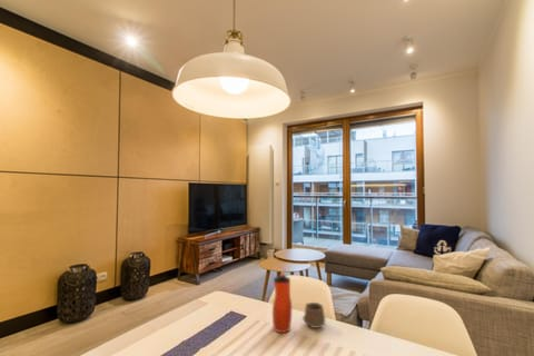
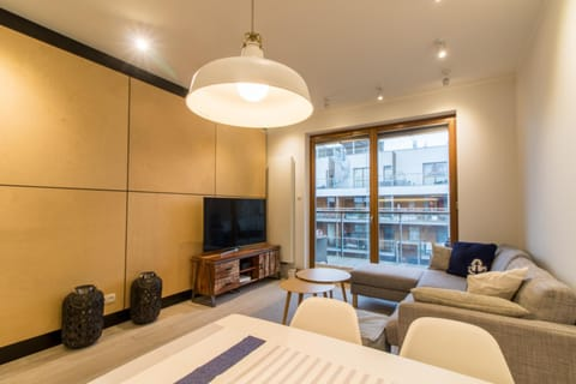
- water bottle [271,271,293,334]
- cup [301,301,326,329]
